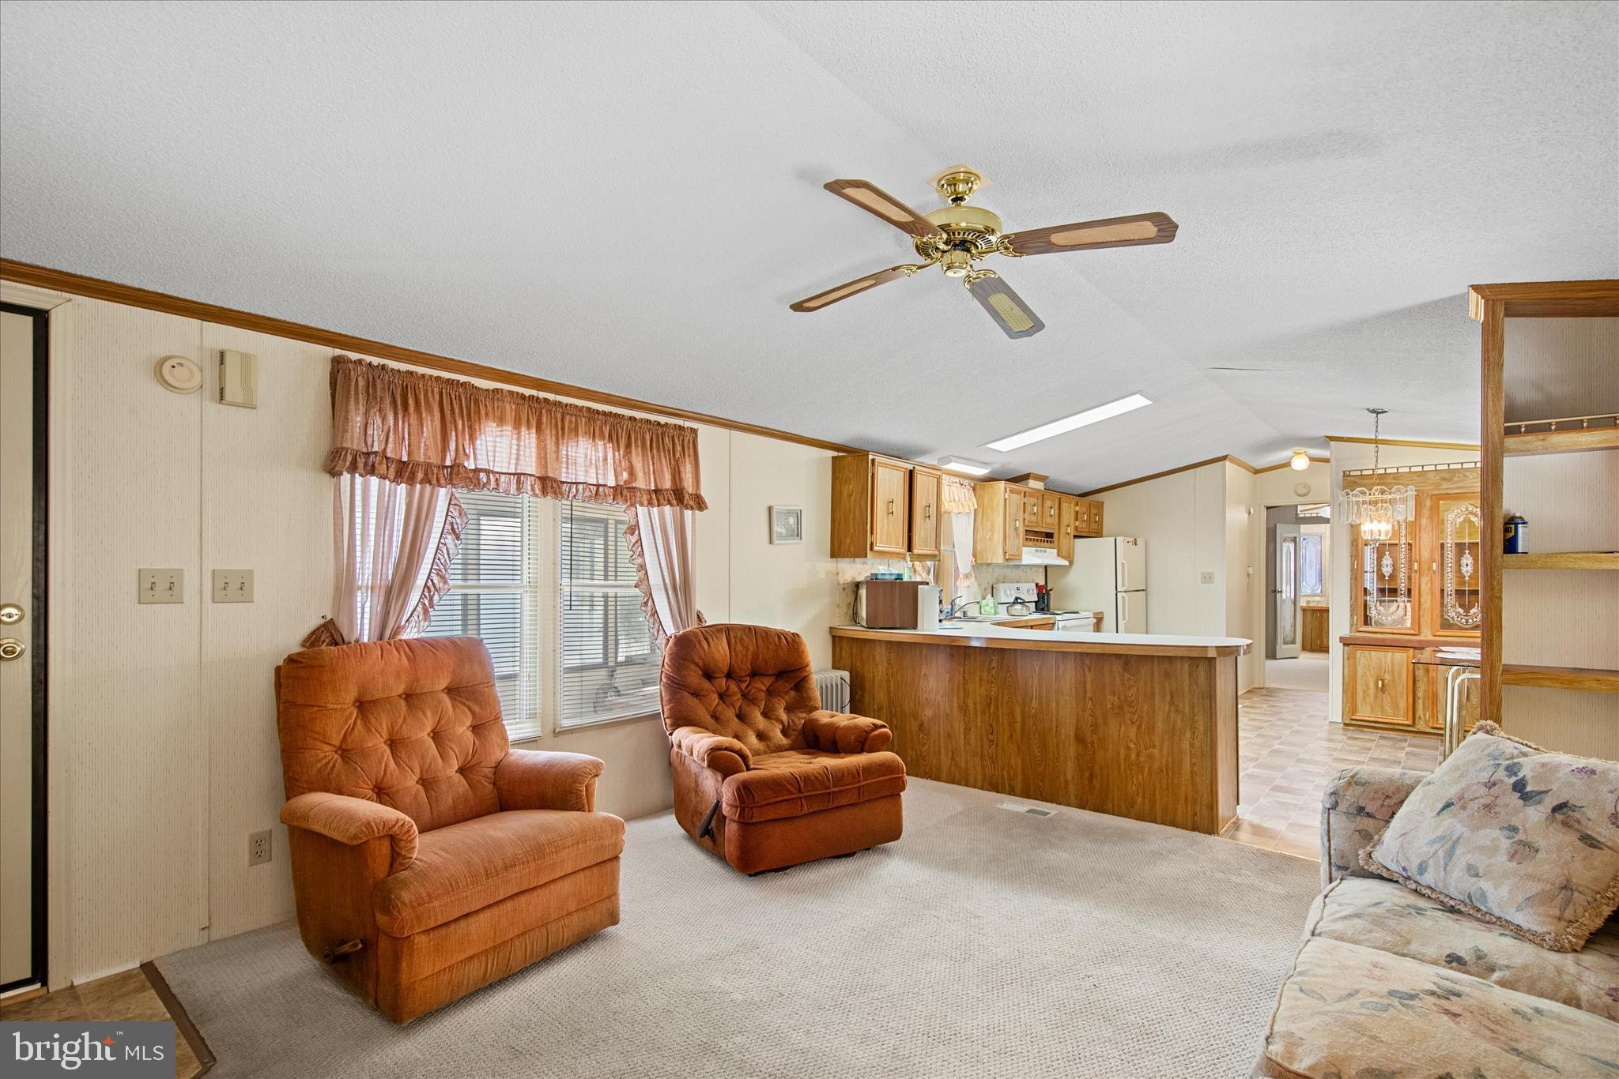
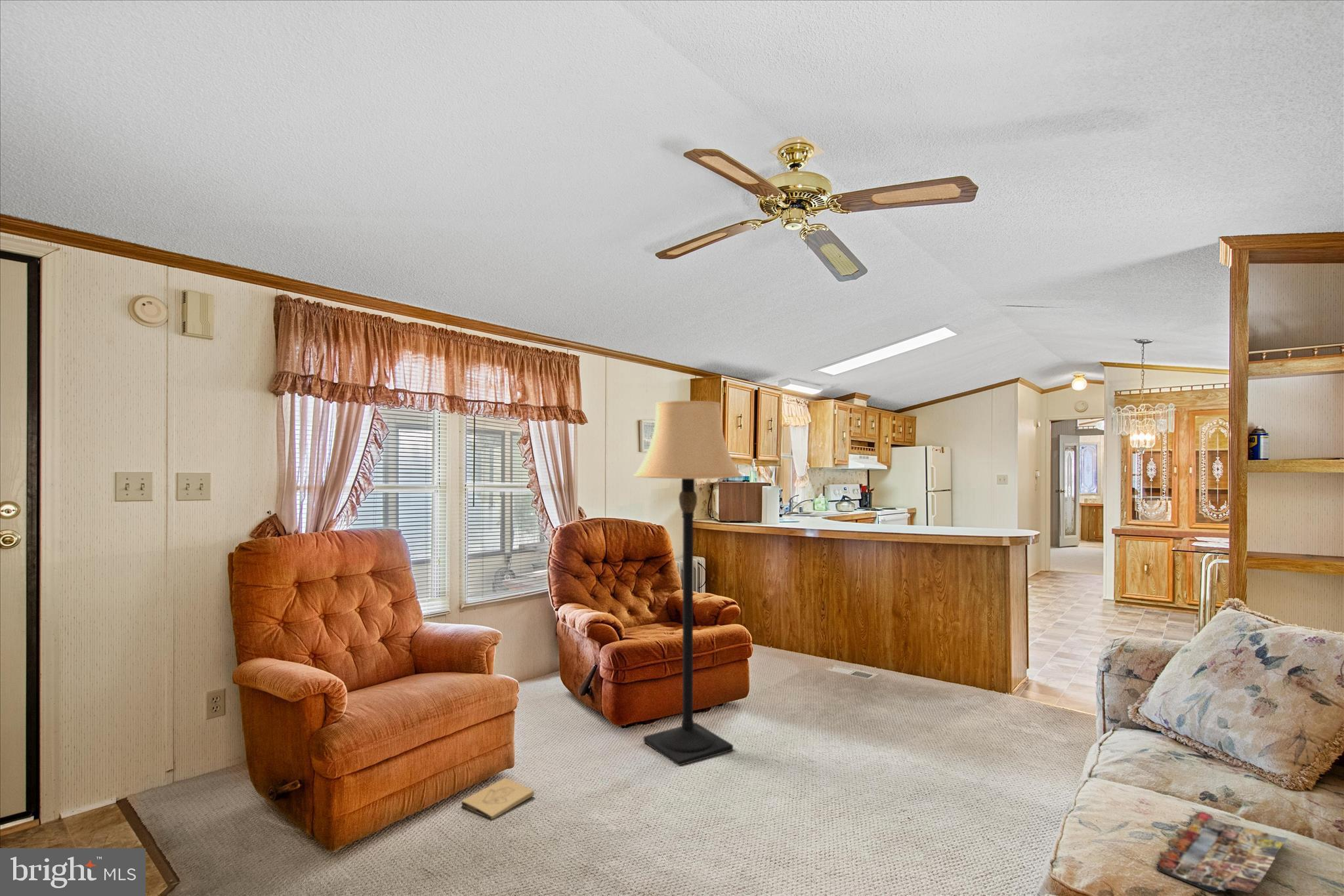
+ lamp [633,400,743,766]
+ box [461,777,535,821]
+ magazine [1155,811,1288,894]
